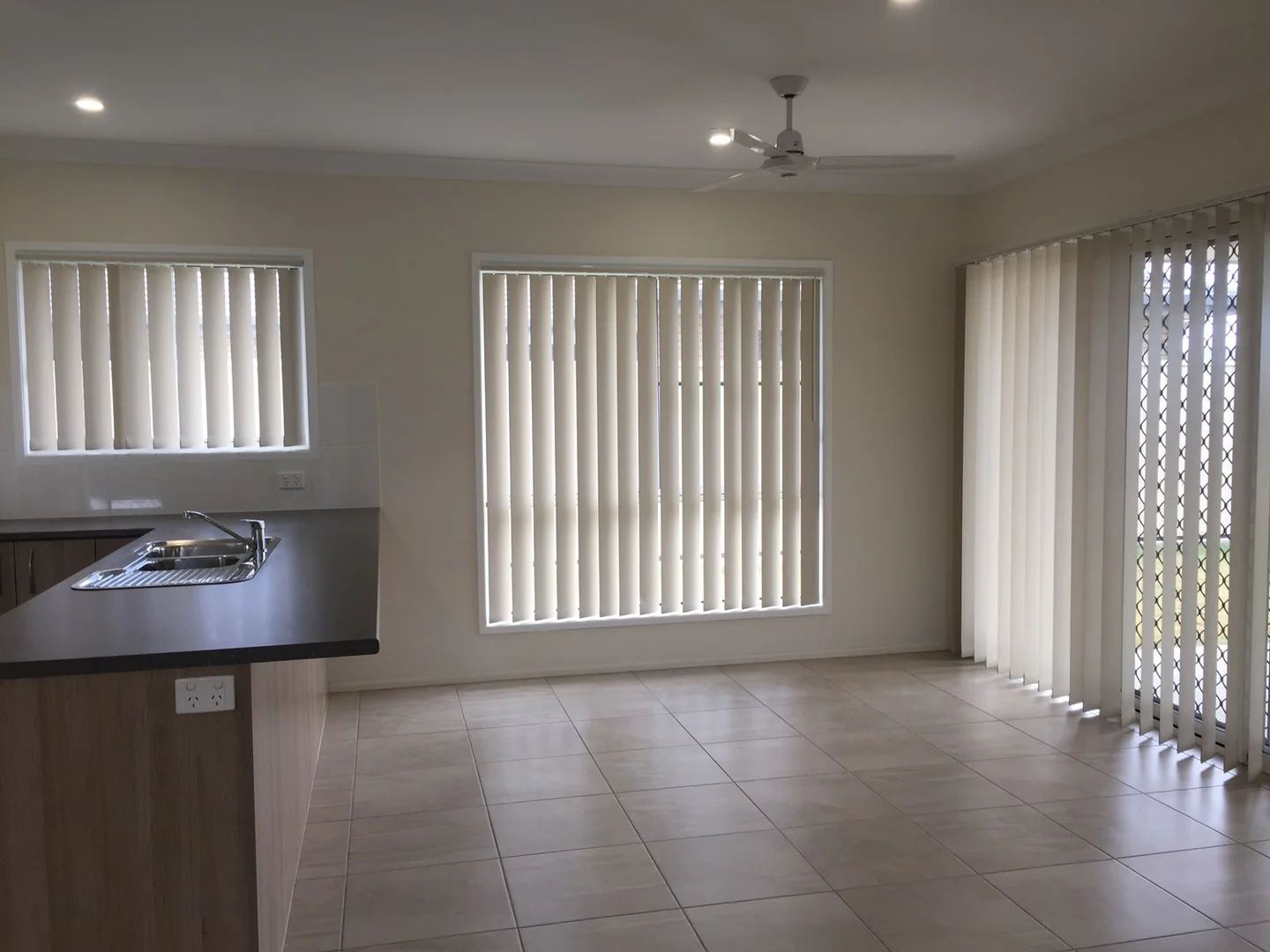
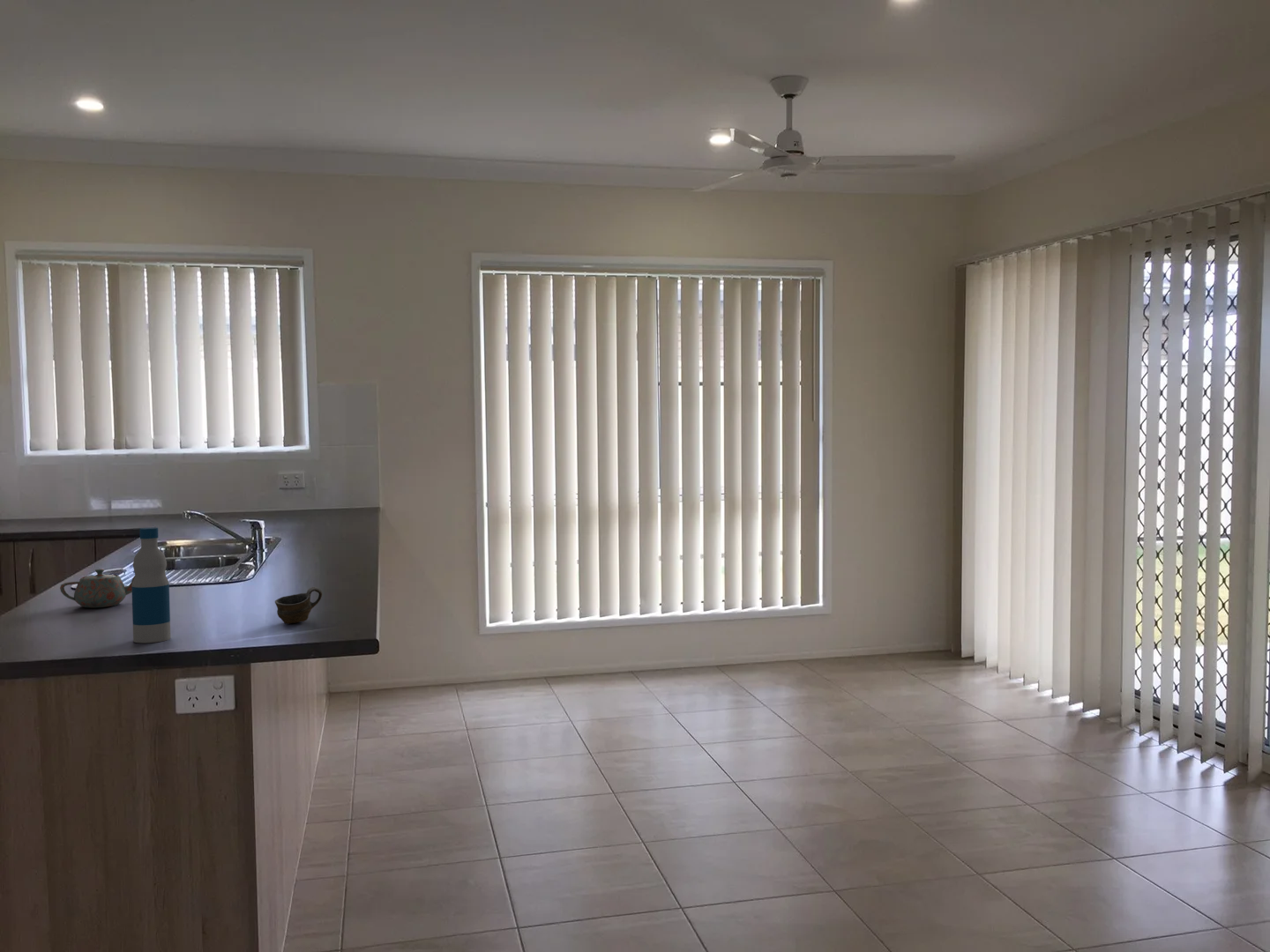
+ teapot [59,569,135,608]
+ cup [274,586,323,625]
+ bottle [131,526,171,643]
